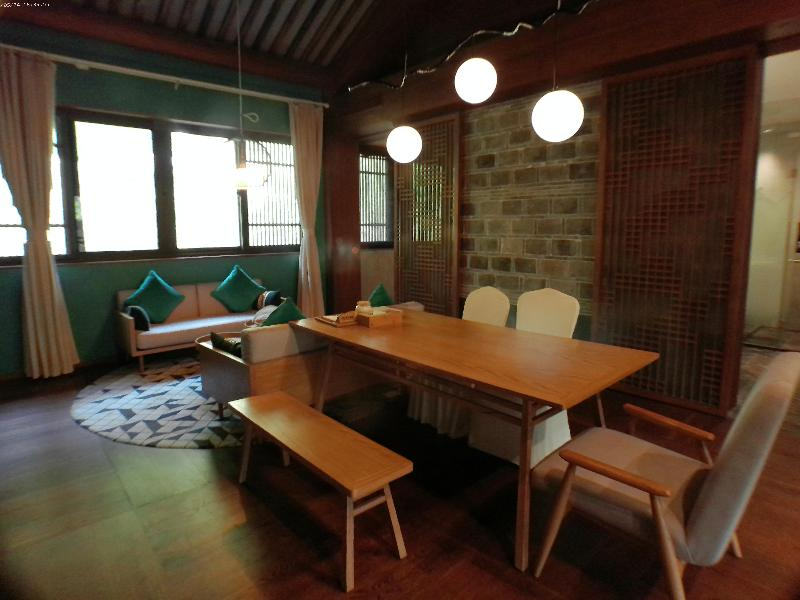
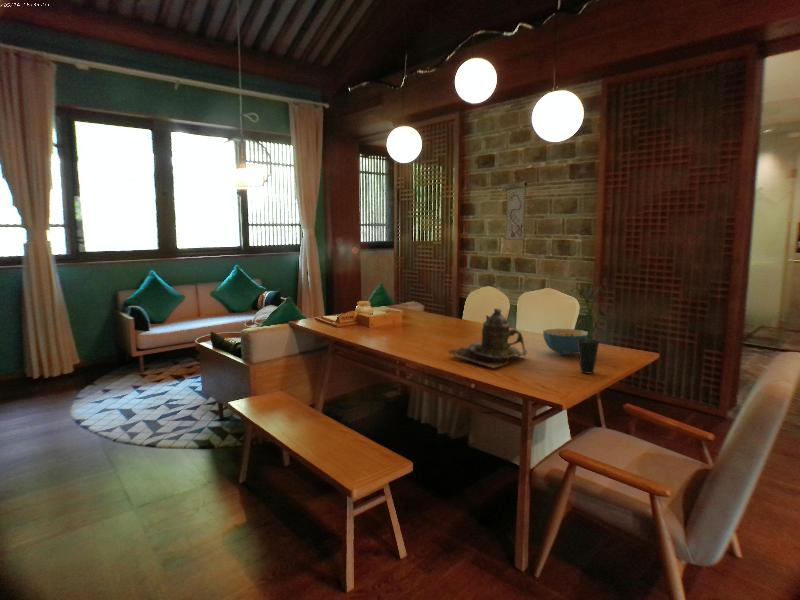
+ wall scroll [501,171,529,241]
+ potted plant [573,280,611,374]
+ cereal bowl [542,328,588,357]
+ teapot [447,307,528,369]
